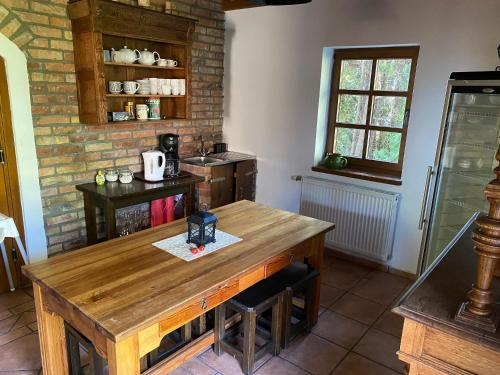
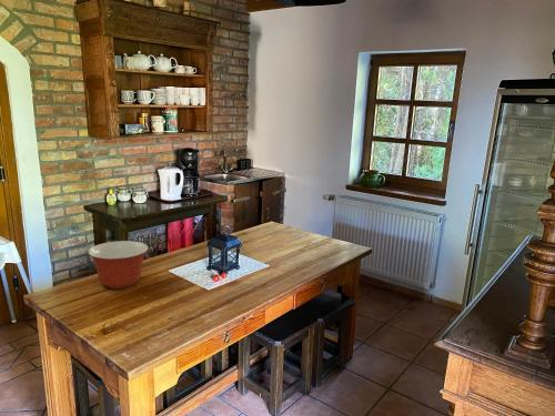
+ mixing bowl [87,240,150,290]
